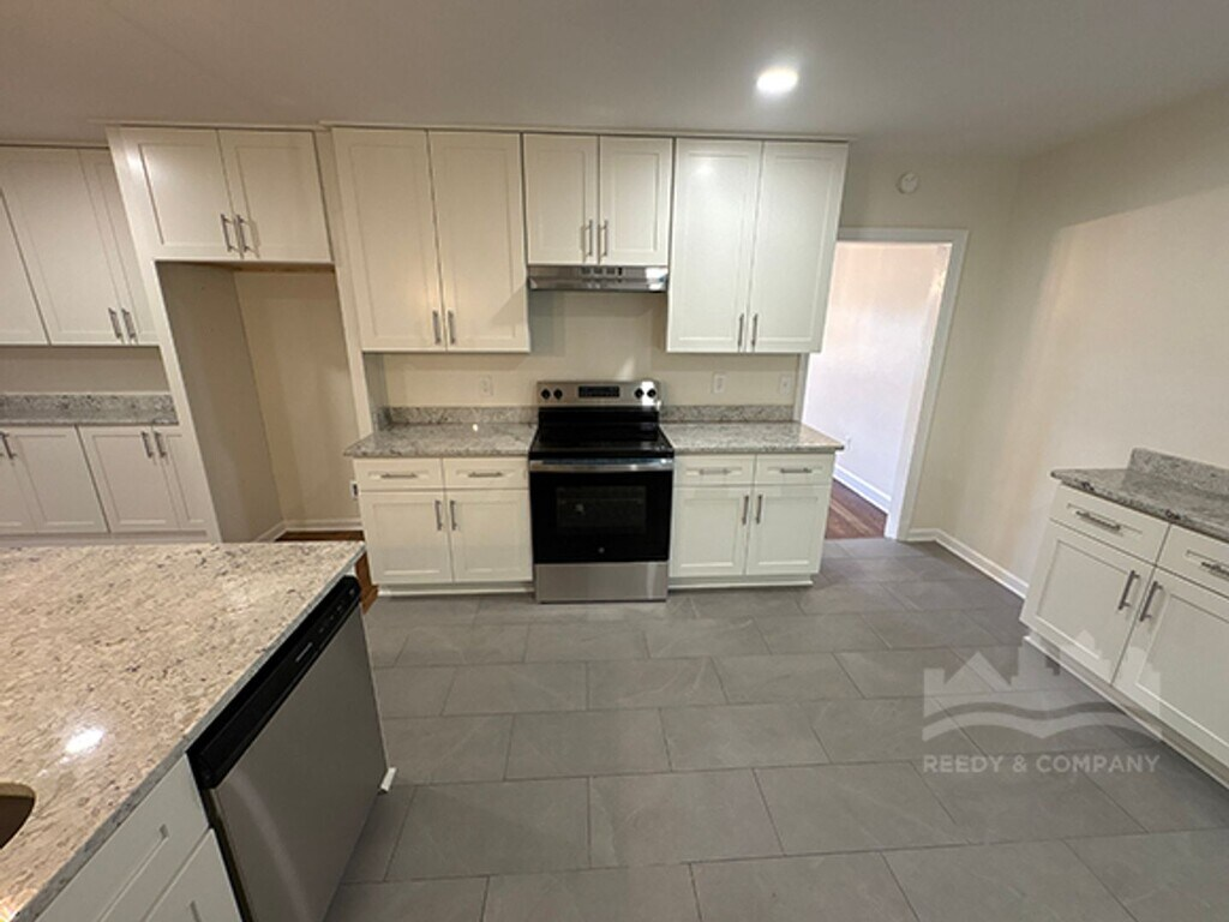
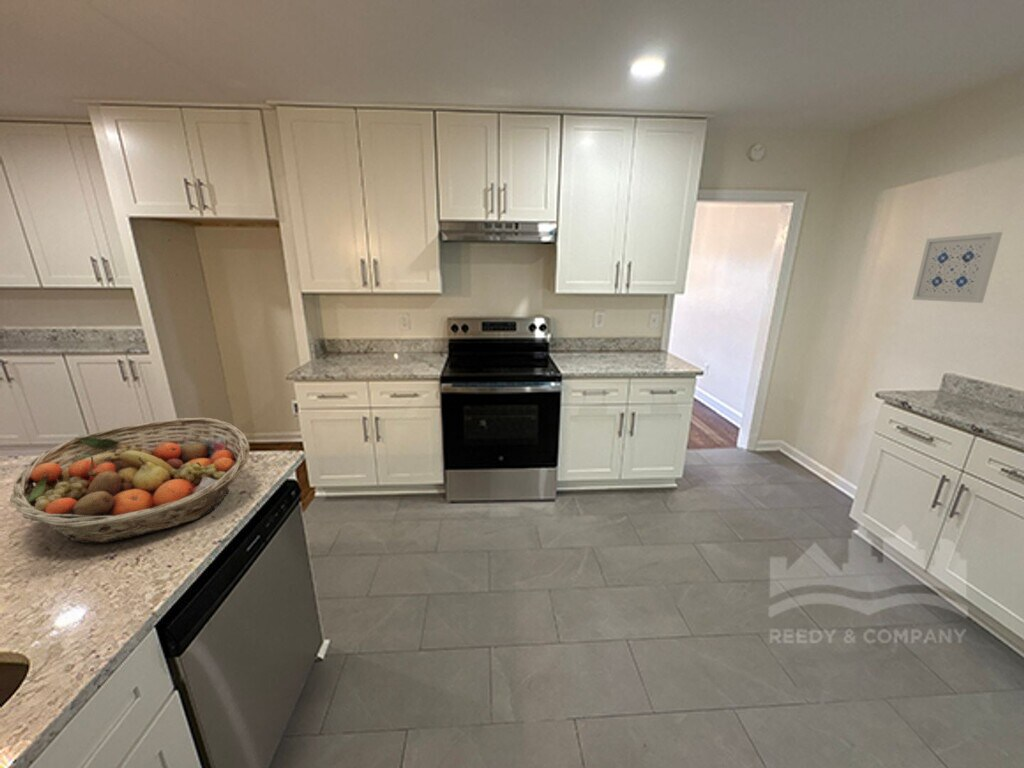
+ wall art [911,231,1004,304]
+ fruit basket [9,417,251,544]
